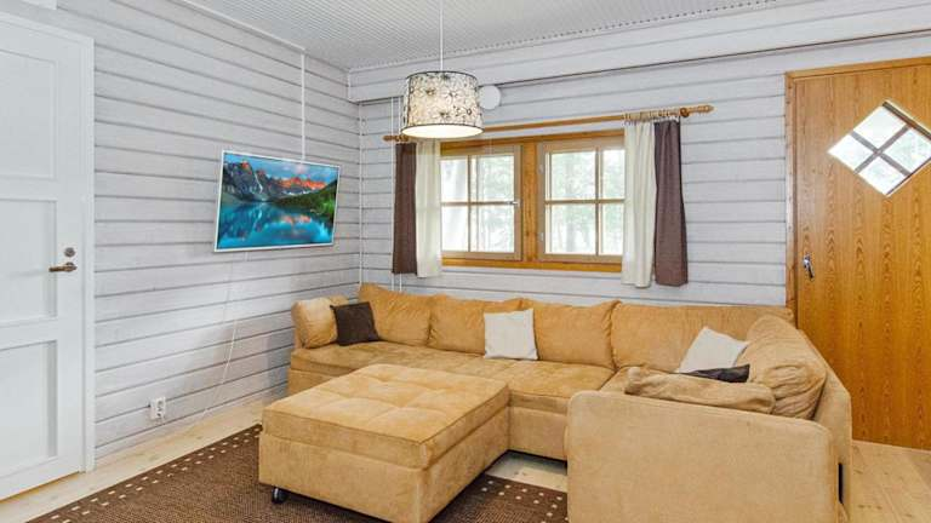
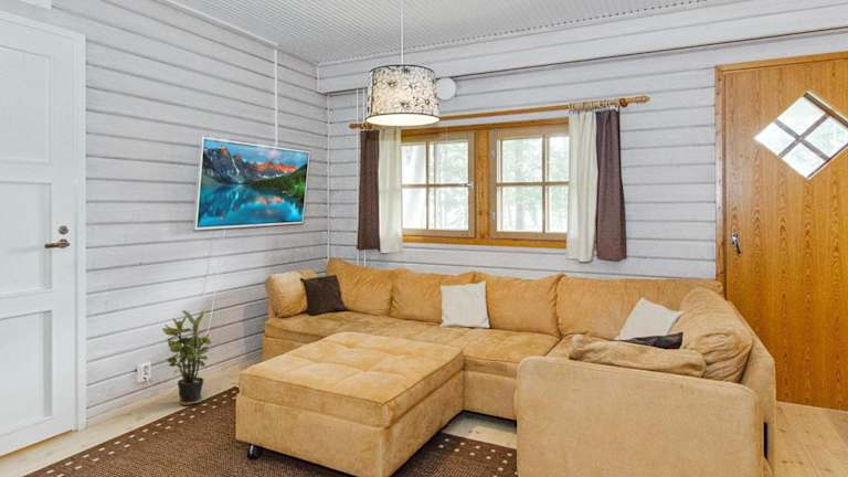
+ potted plant [161,309,212,406]
